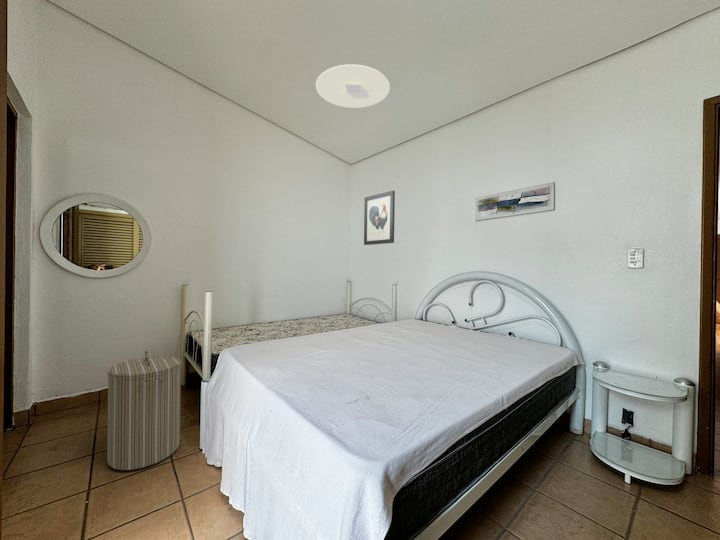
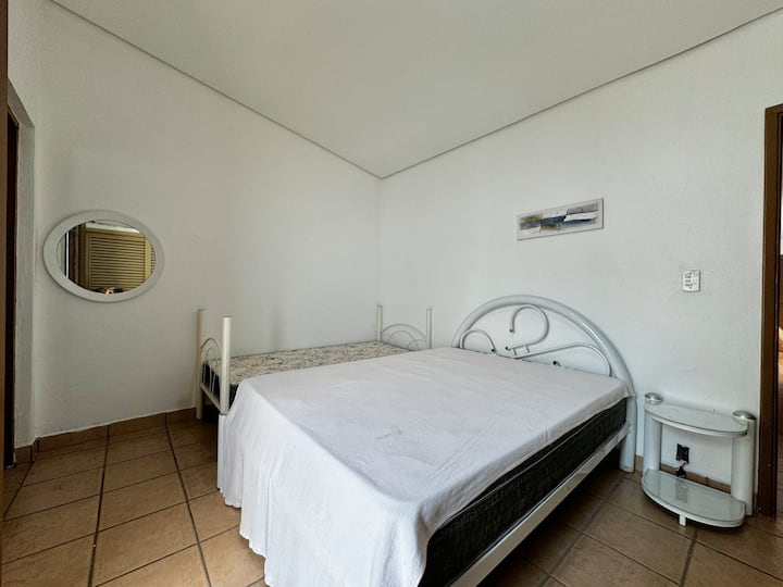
- laundry hamper [106,349,182,471]
- wall art [363,190,396,246]
- ceiling light [315,63,391,109]
